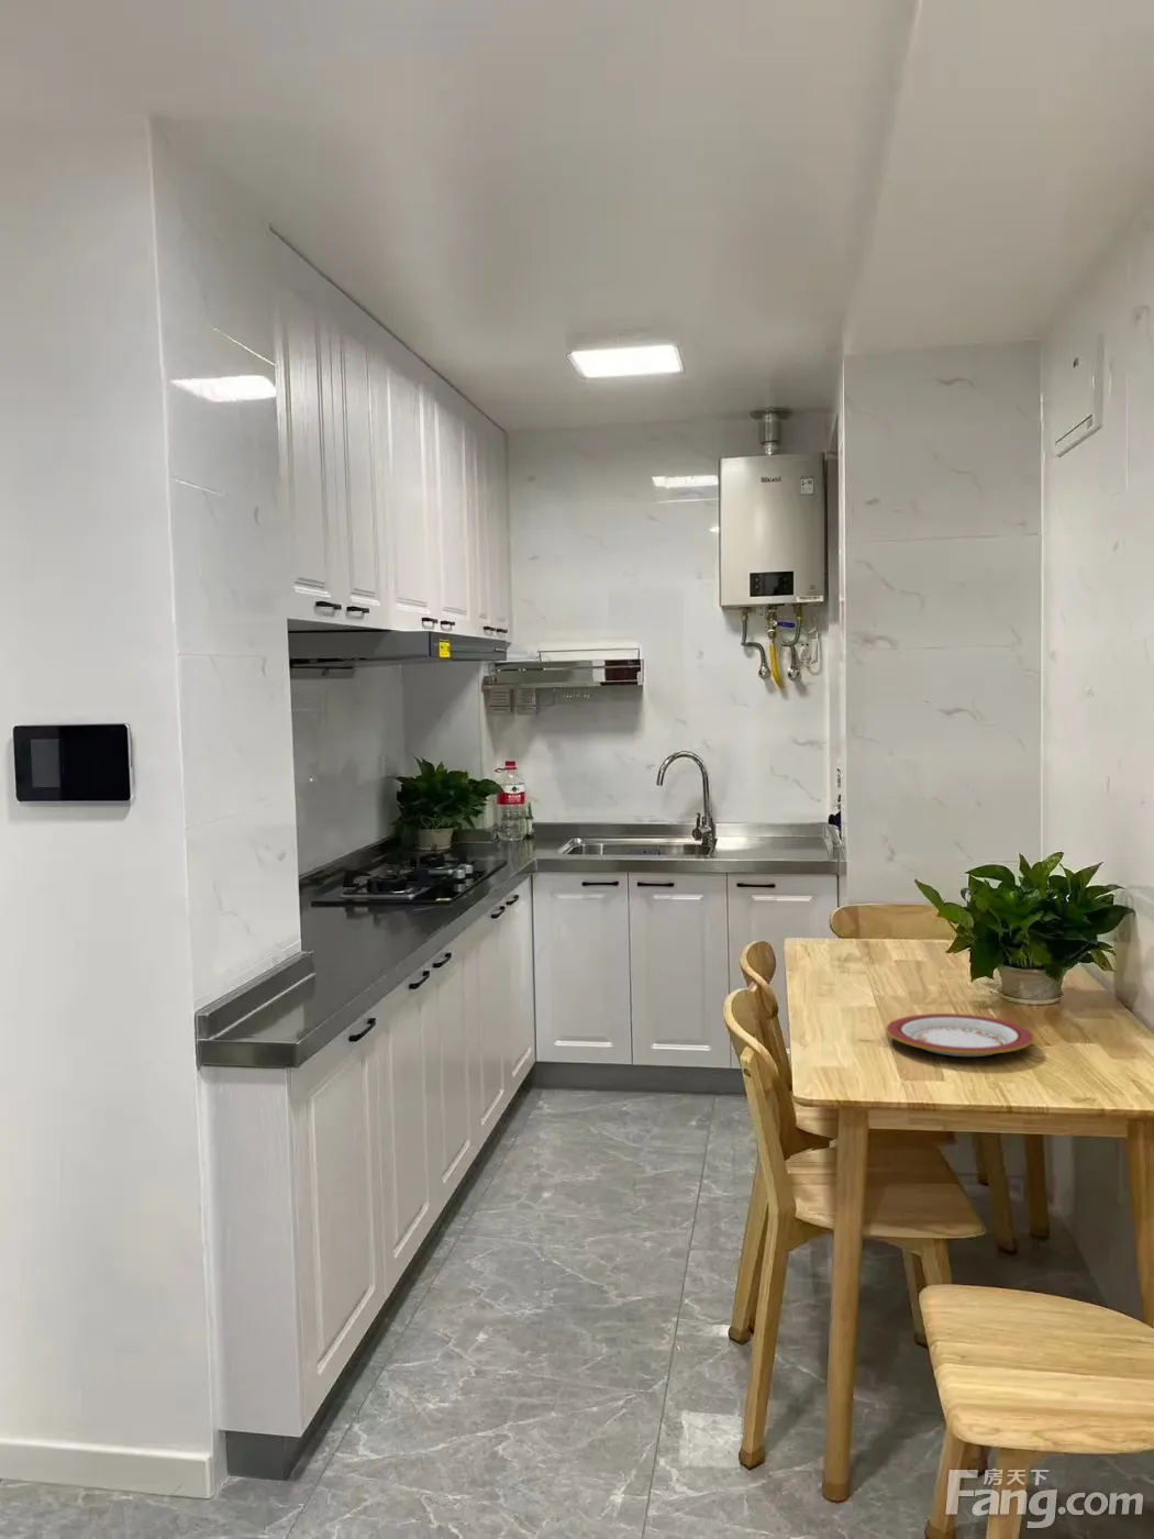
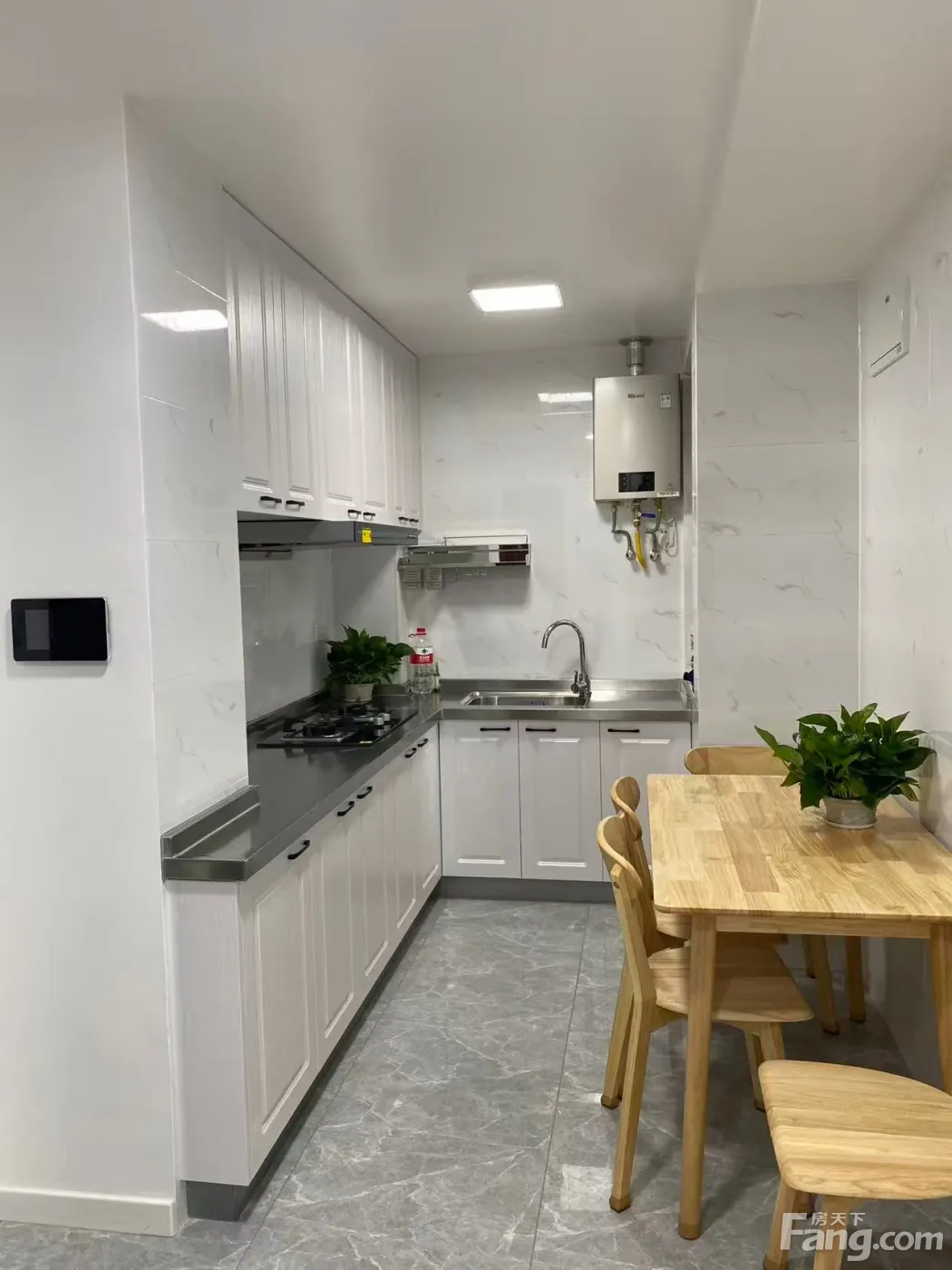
- plate [885,1012,1035,1058]
